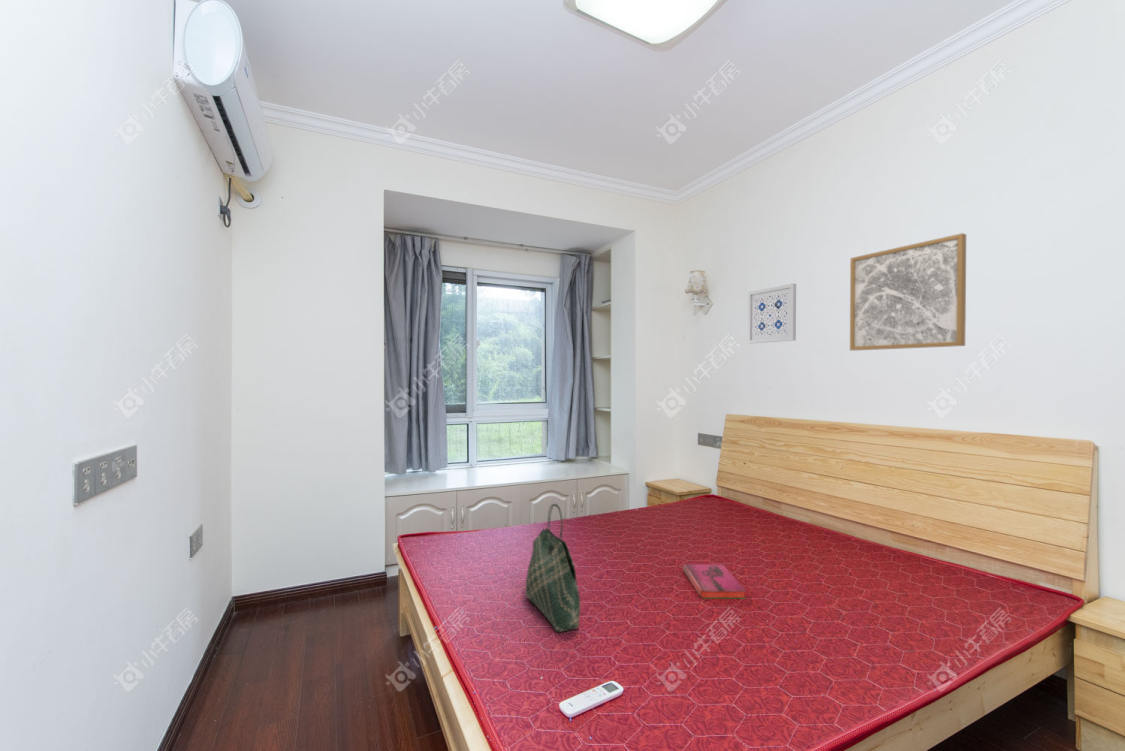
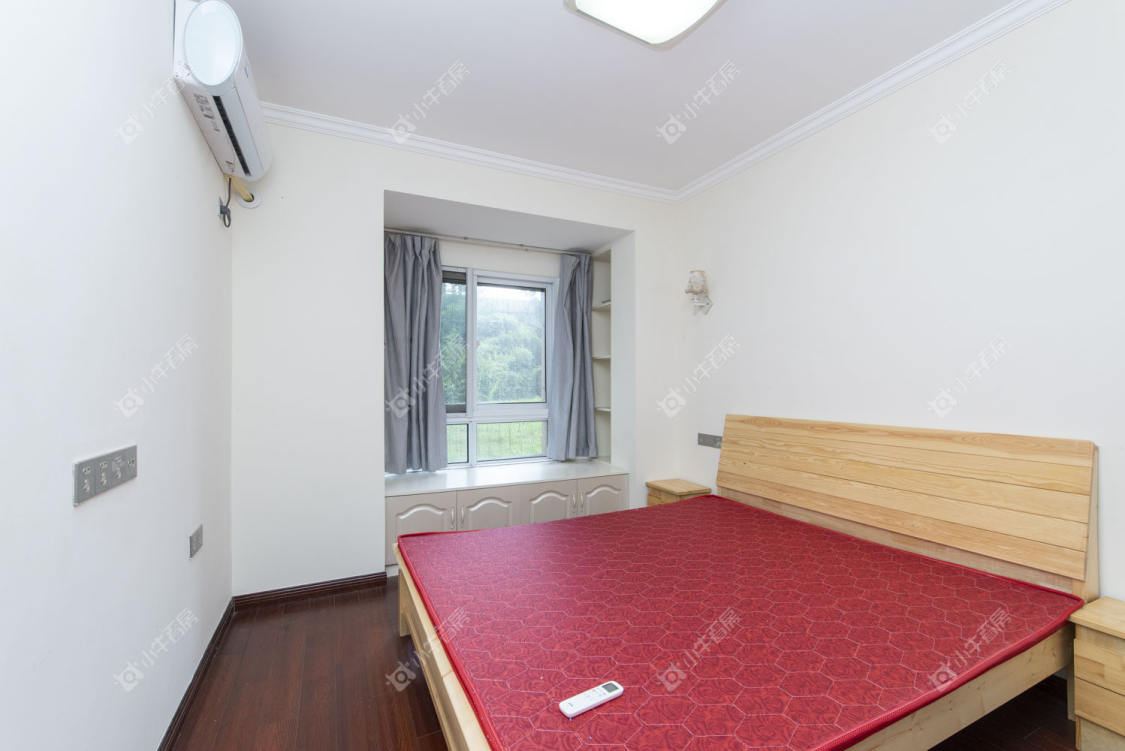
- wall art [747,283,797,345]
- hardback book [682,563,747,600]
- tote bag [524,503,581,633]
- wall art [849,232,967,352]
